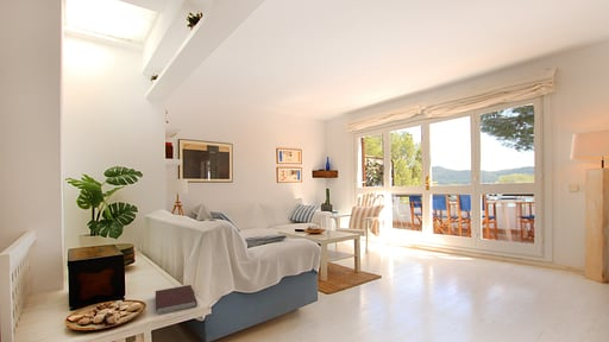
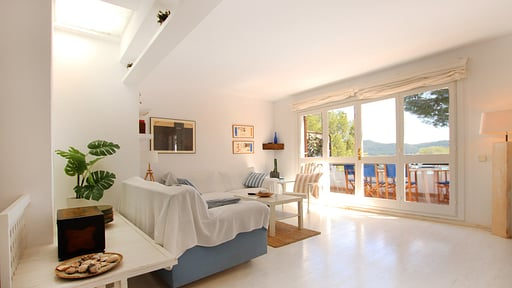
- notebook [155,284,199,315]
